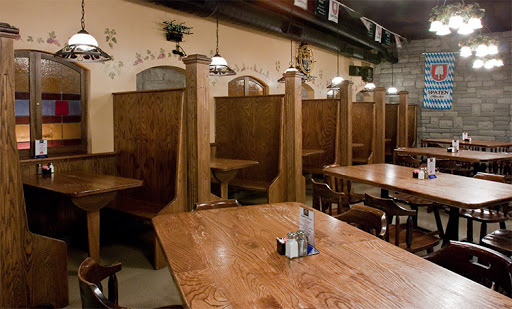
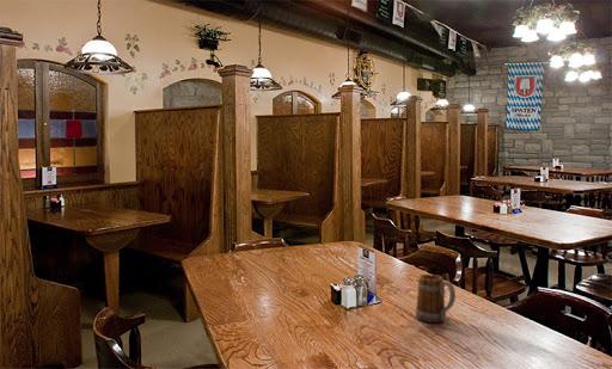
+ beer mug [414,273,457,324]
